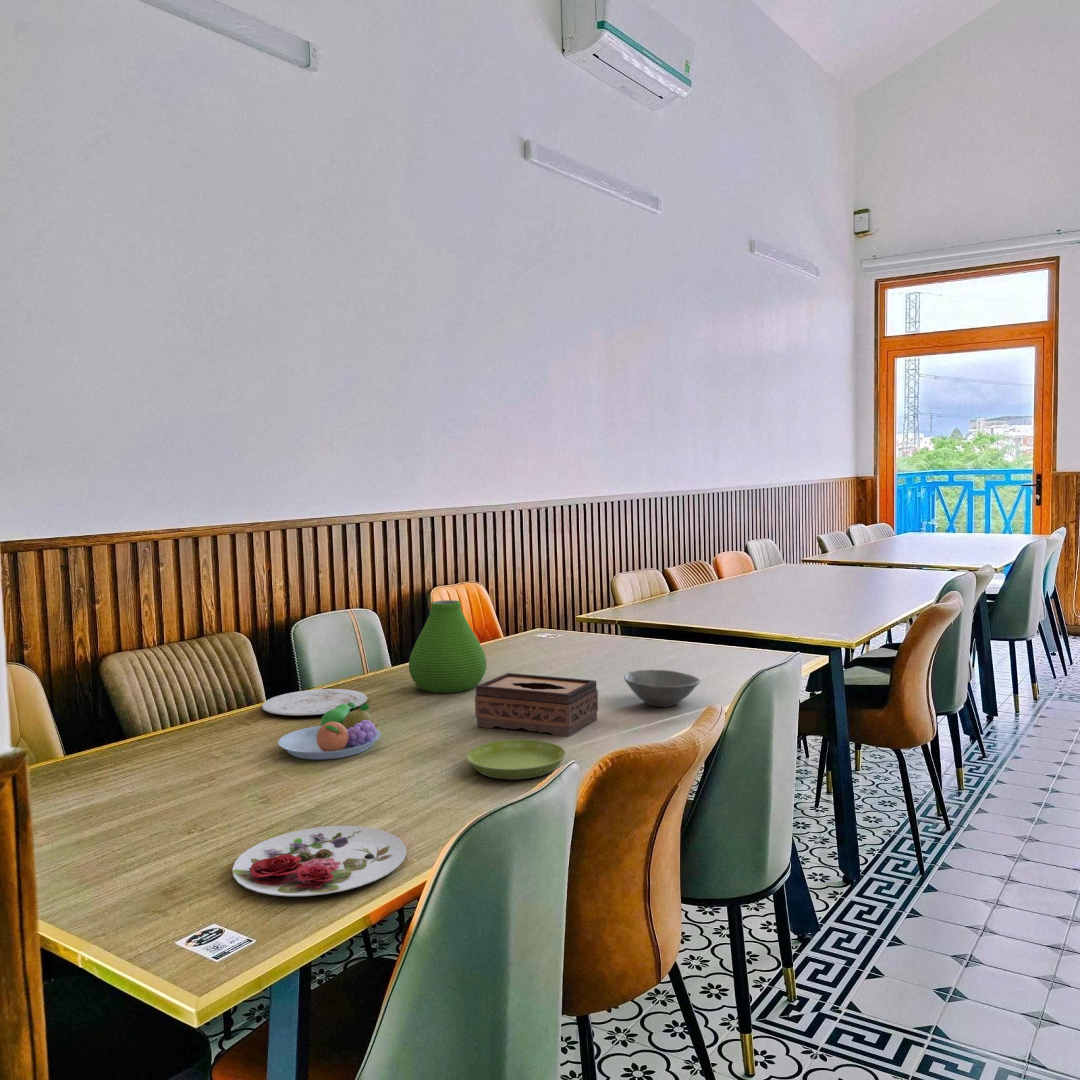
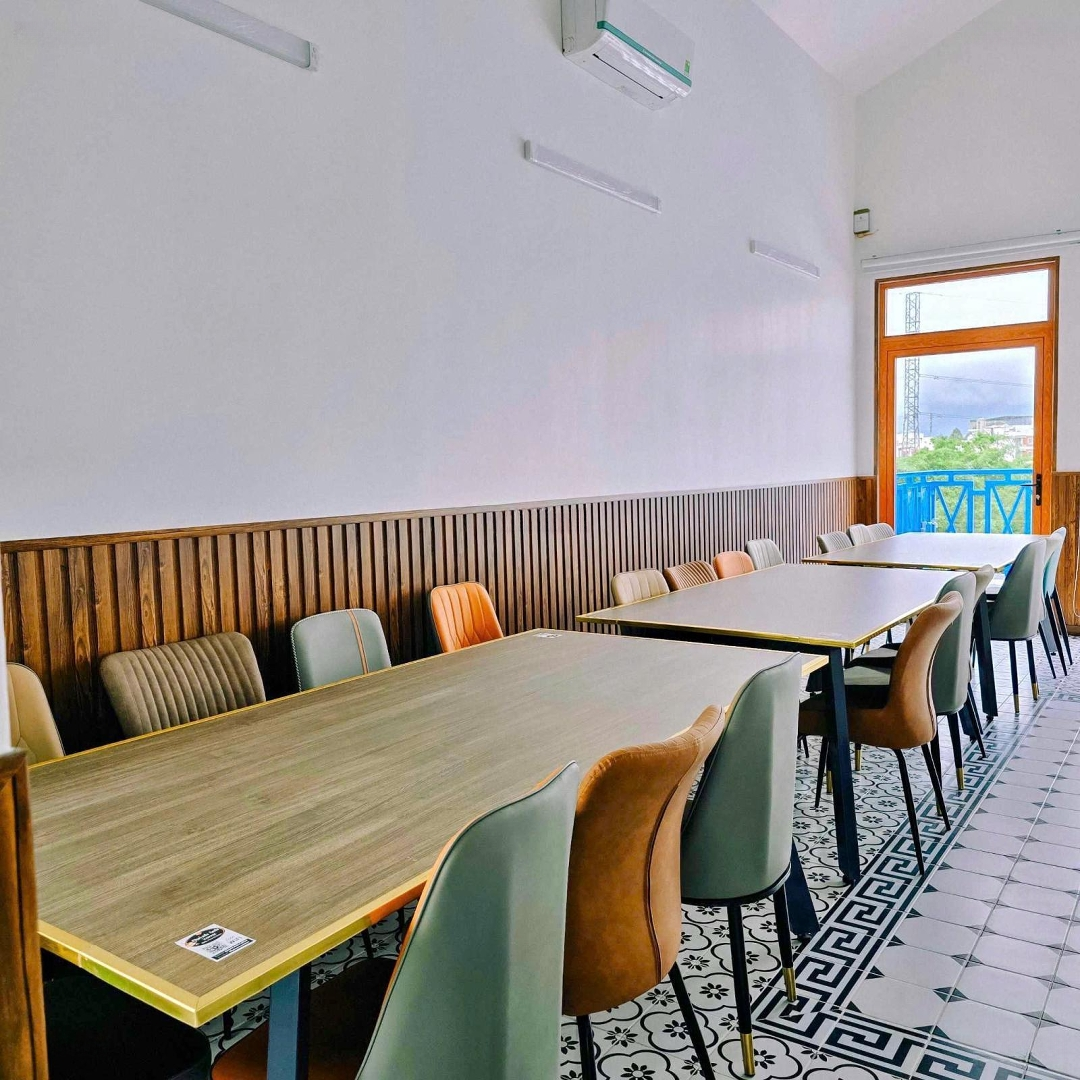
- bowl [623,669,702,708]
- saucer [466,739,567,781]
- vase [408,599,487,694]
- plate [261,688,368,716]
- fruit bowl [277,702,382,761]
- tissue box [474,672,599,738]
- plate [231,825,407,897]
